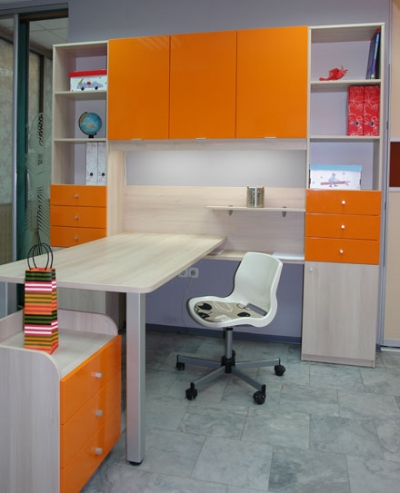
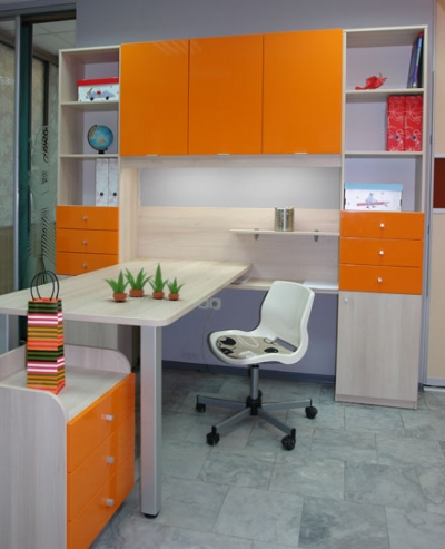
+ succulent plant [101,263,185,302]
